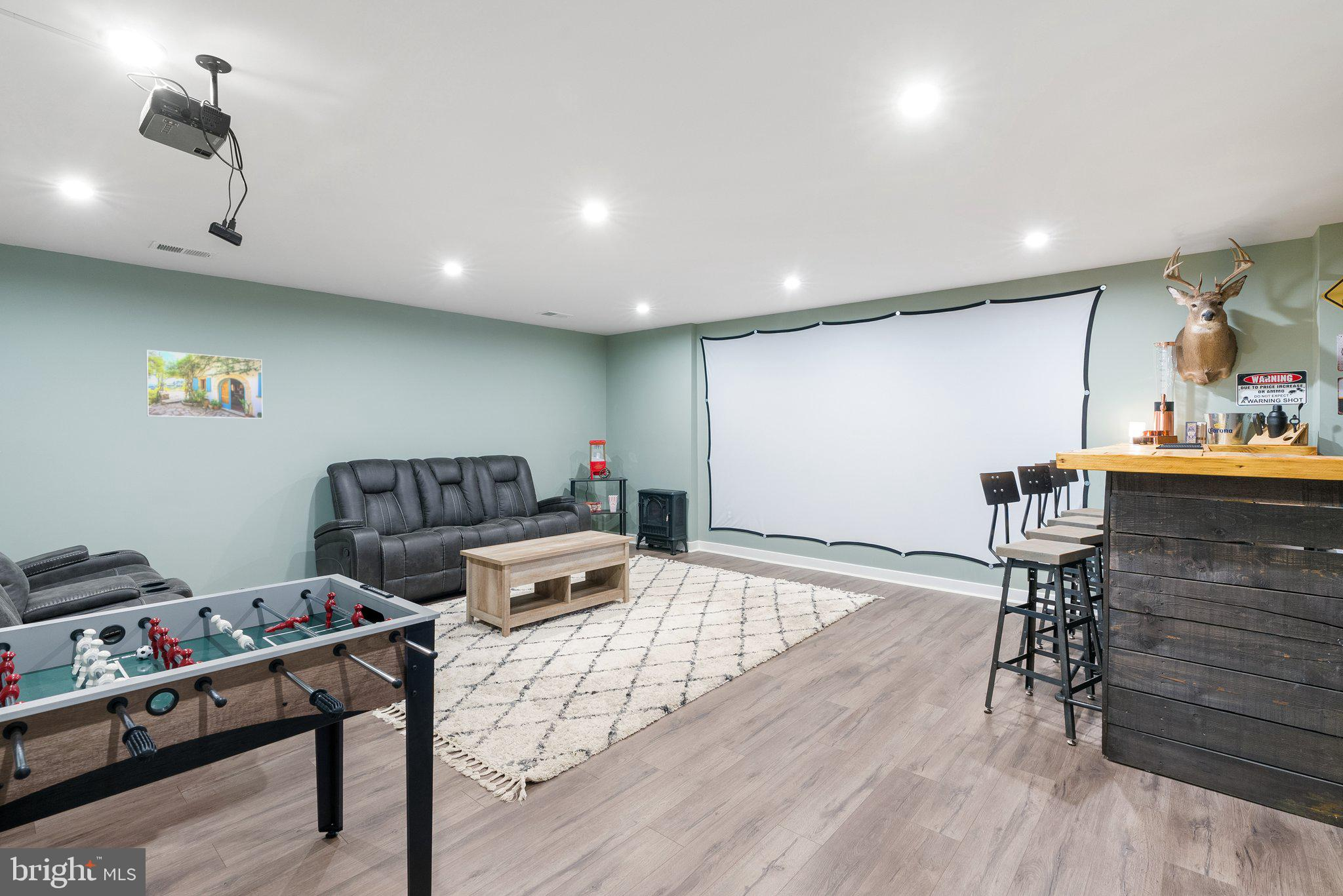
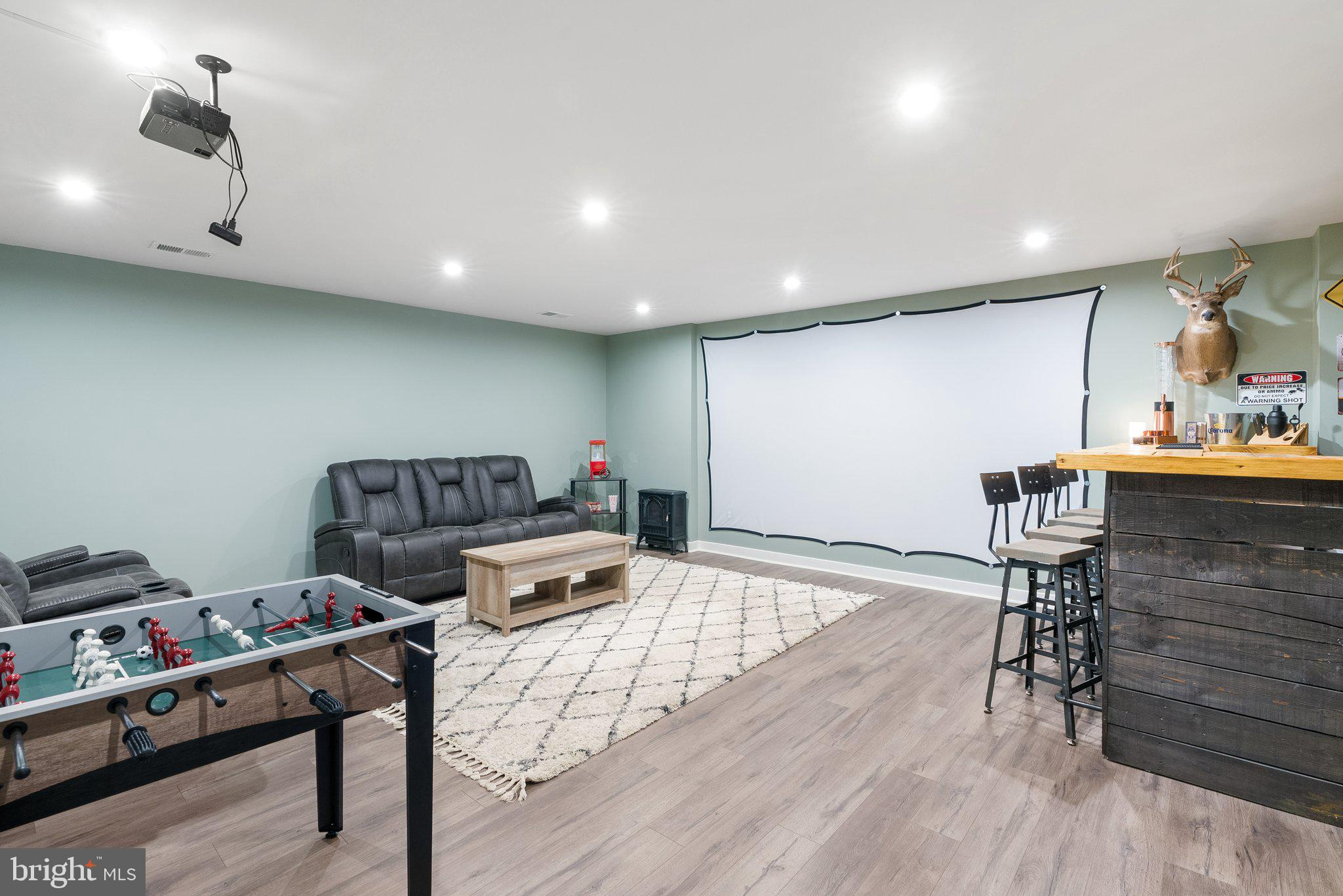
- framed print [146,349,264,419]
